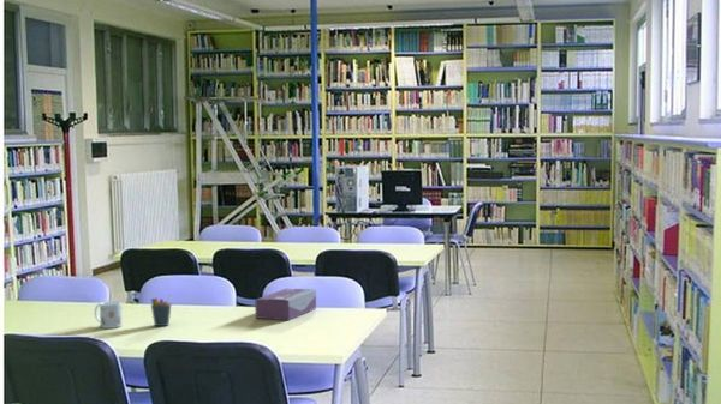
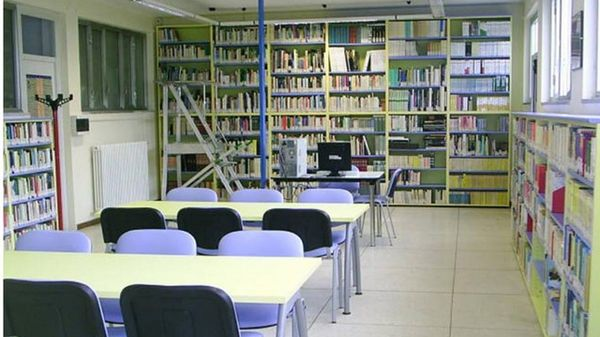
- pen holder [150,293,173,327]
- mug [94,300,124,330]
- tissue box [254,288,317,321]
